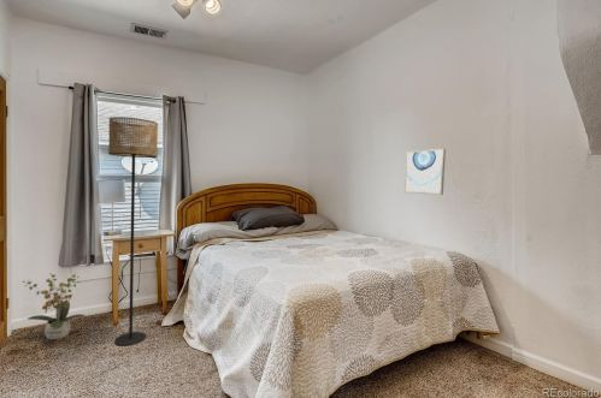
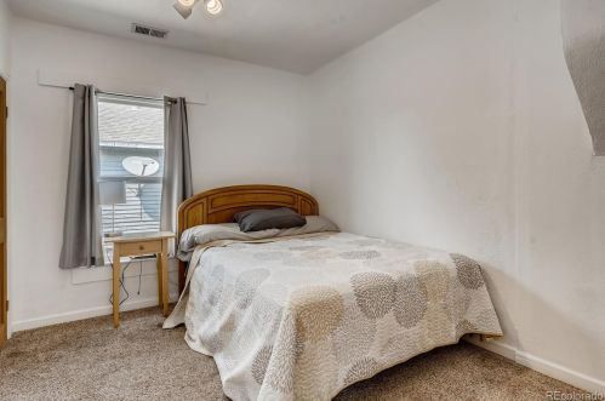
- potted plant [22,272,87,340]
- wall art [403,148,447,196]
- floor lamp [107,115,159,347]
